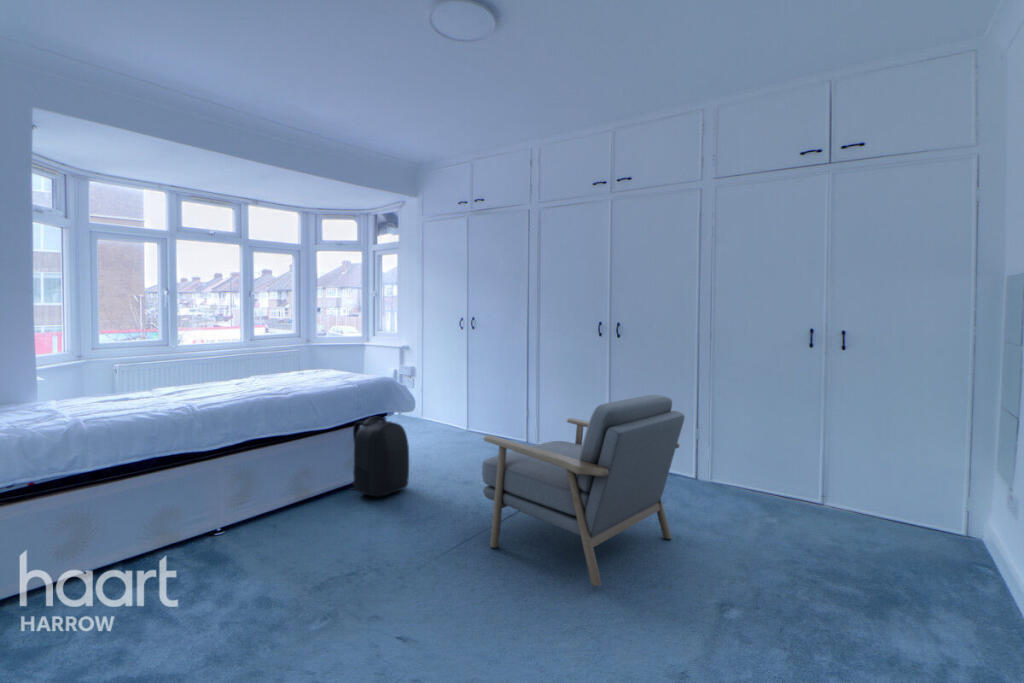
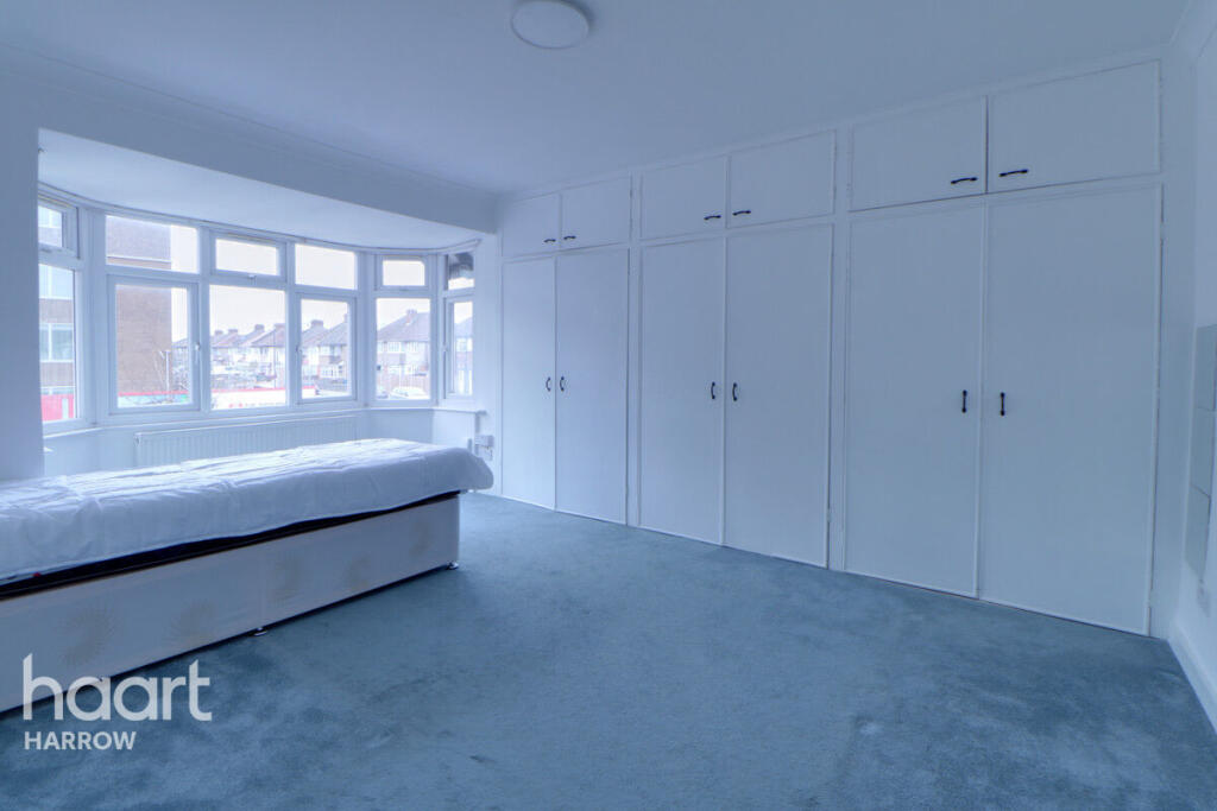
- armchair [481,394,686,587]
- backpack [349,416,410,498]
